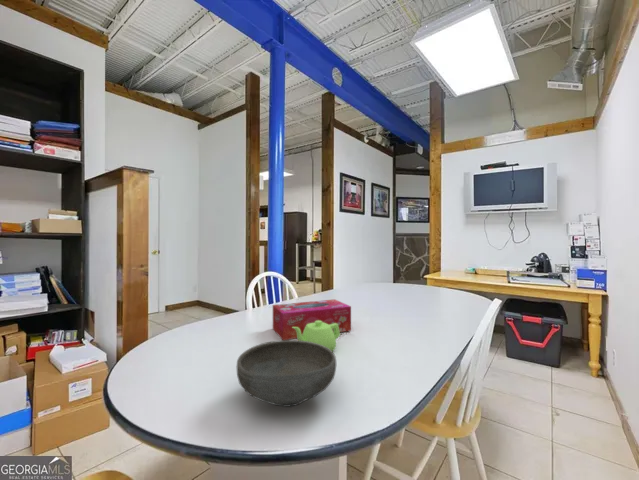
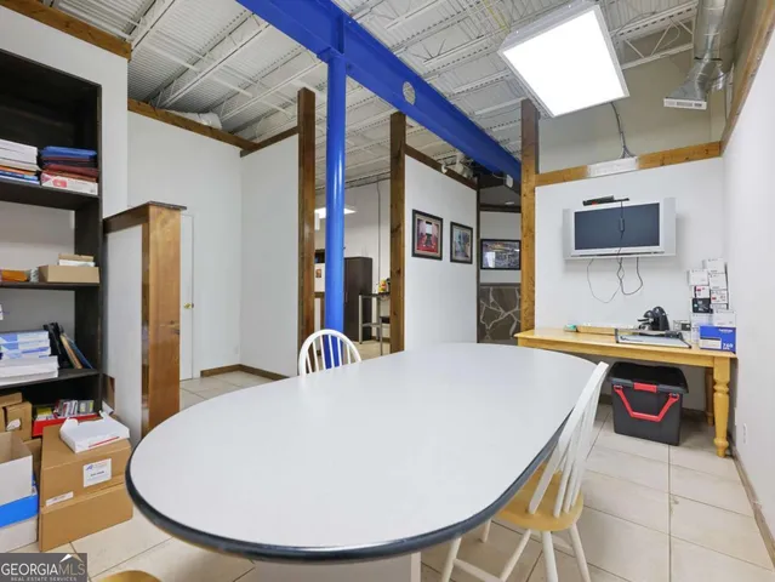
- bowl [236,339,337,408]
- teapot [292,321,341,352]
- tissue box [272,298,352,340]
